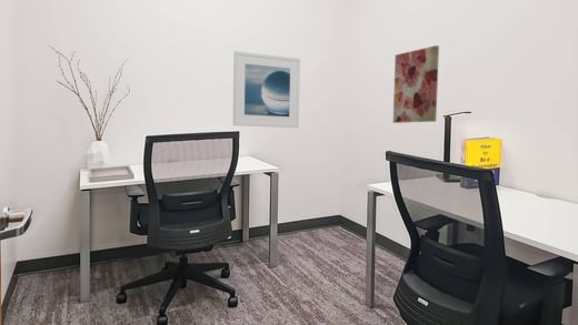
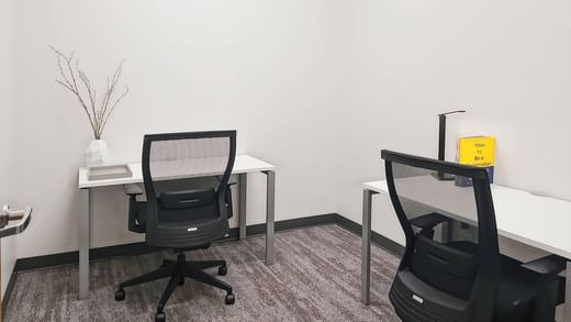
- wall art [392,44,440,124]
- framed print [232,50,301,129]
